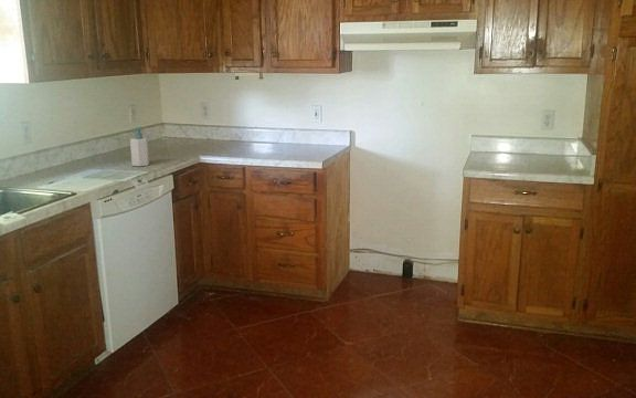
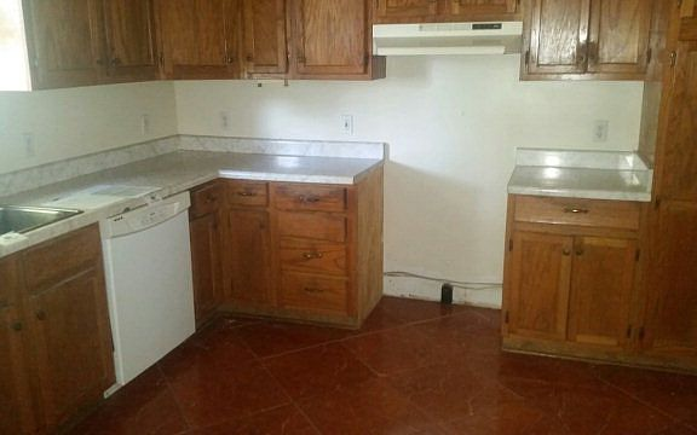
- soap bottle [129,126,150,167]
